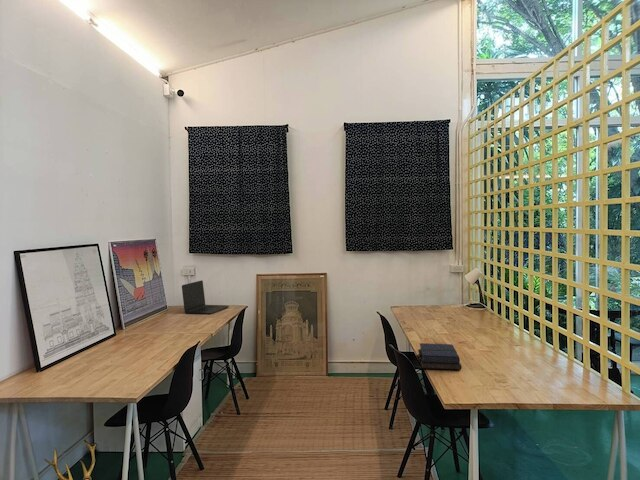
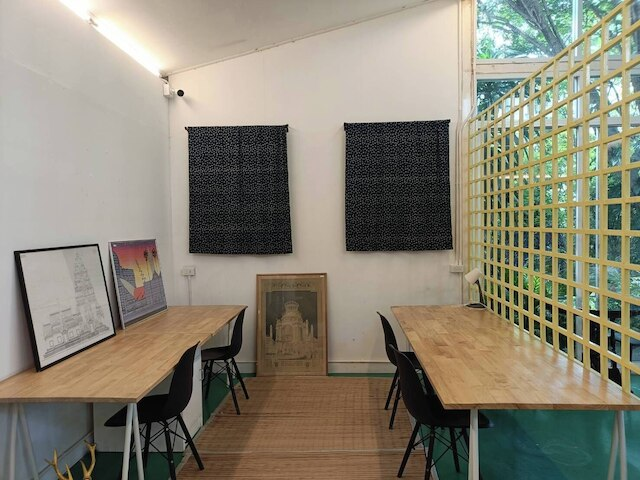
- laptop [181,279,230,315]
- book [417,342,463,371]
